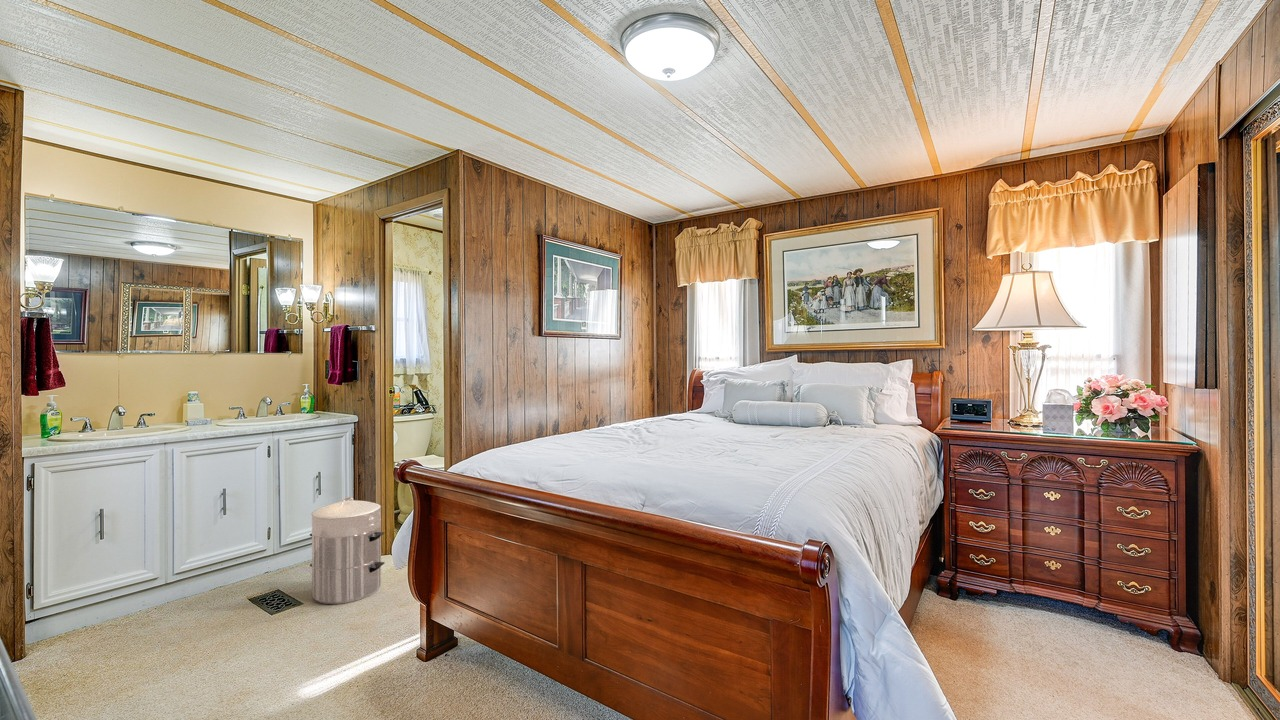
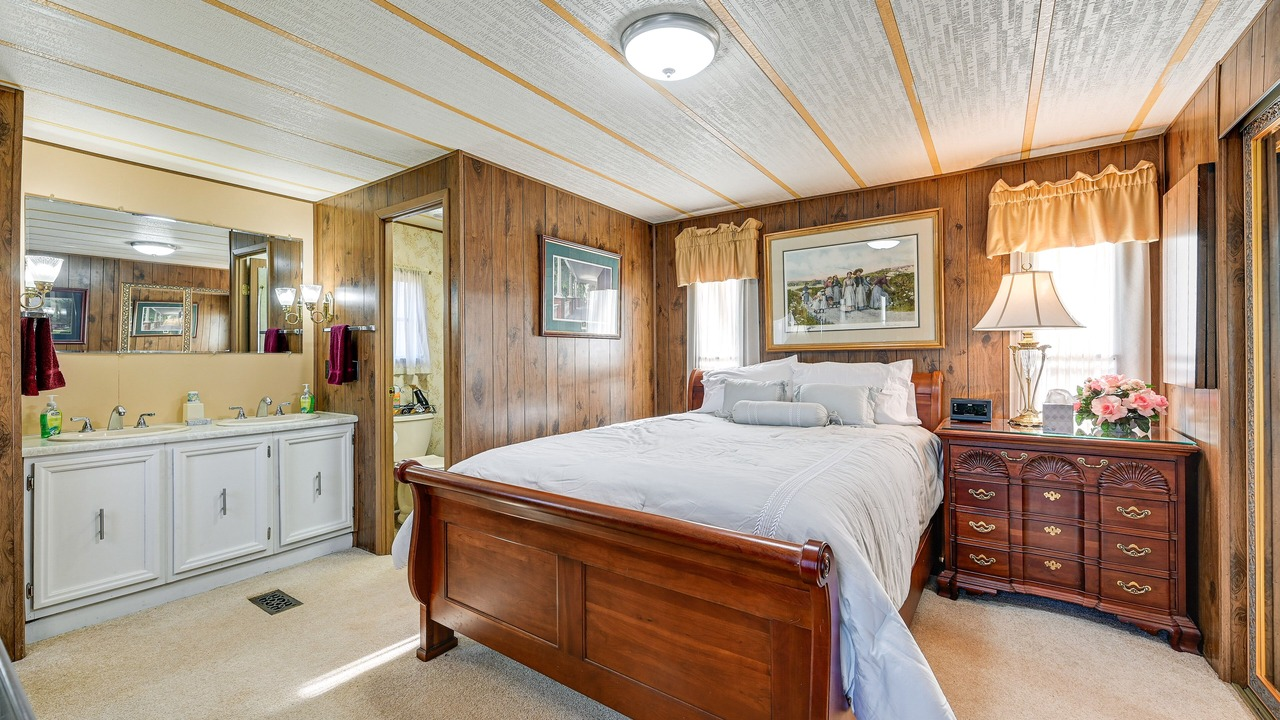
- waste bin [309,496,386,605]
